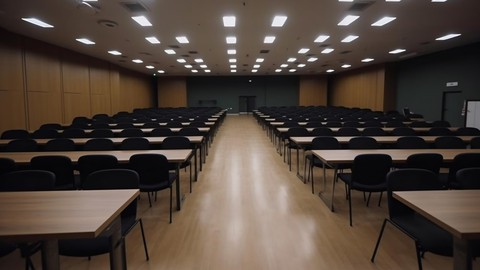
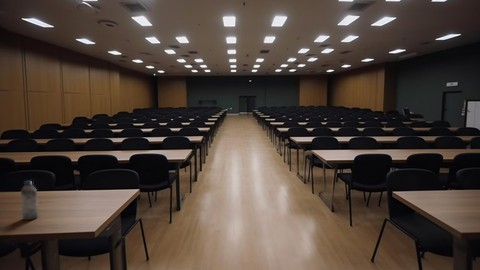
+ water bottle [20,180,39,221]
